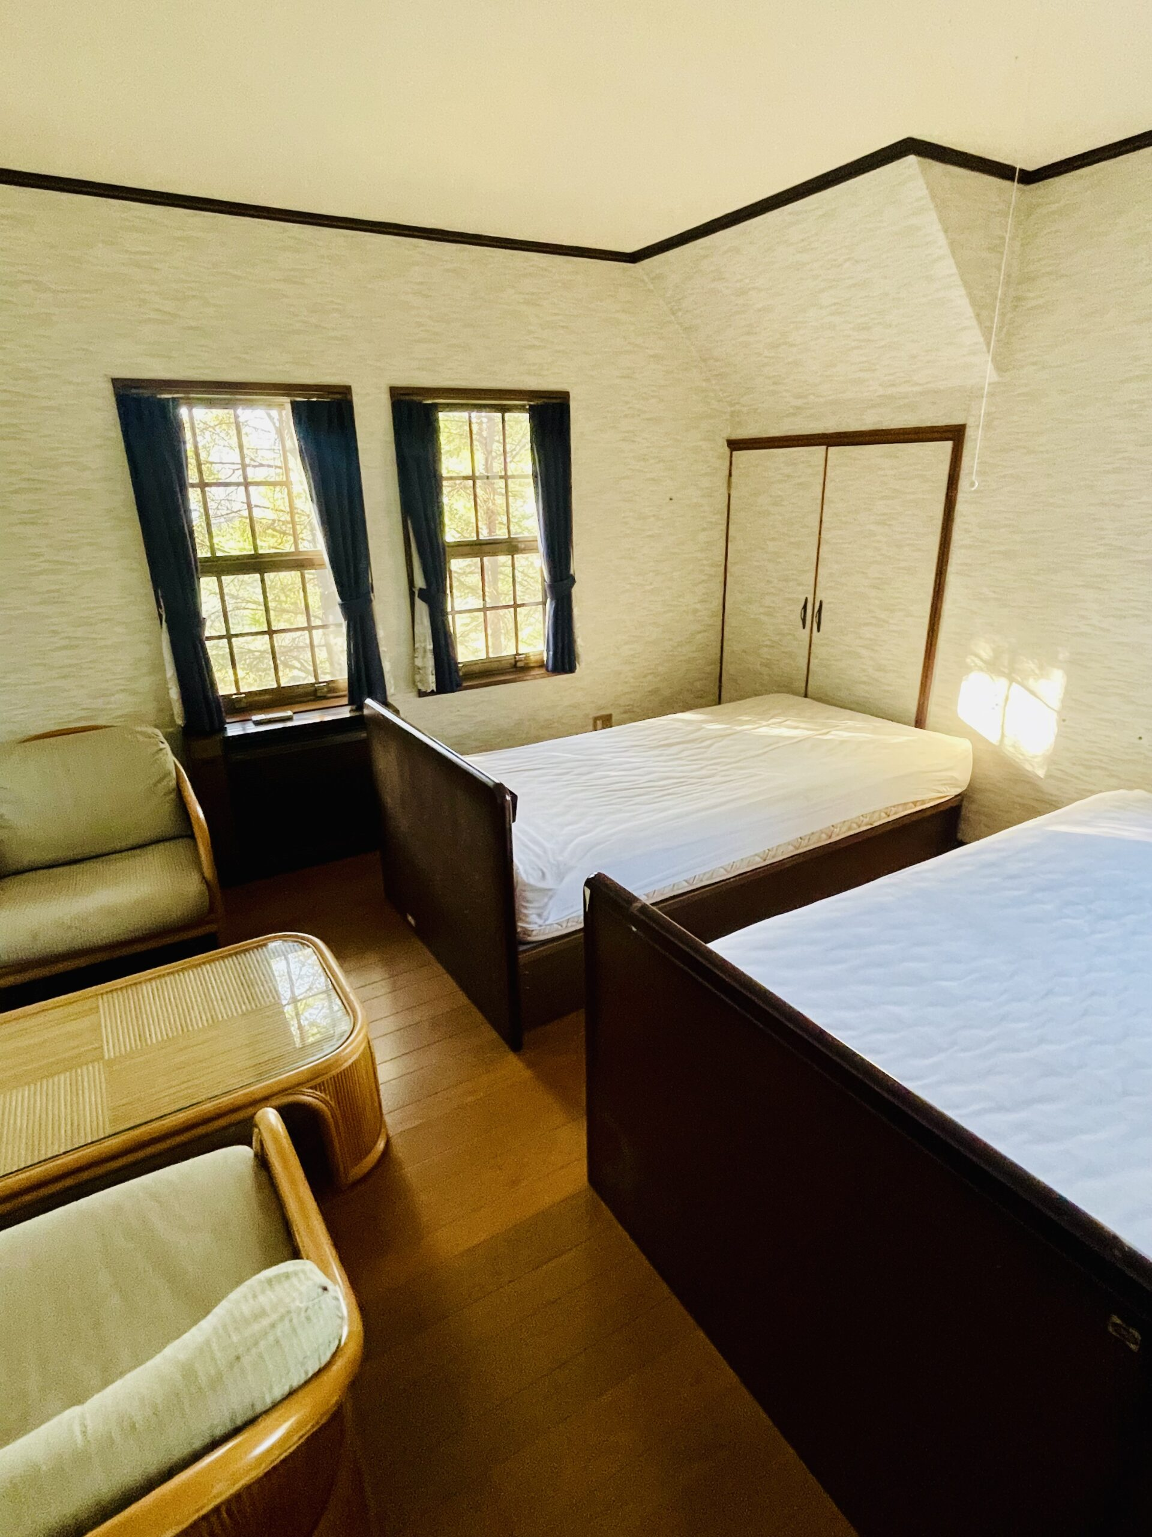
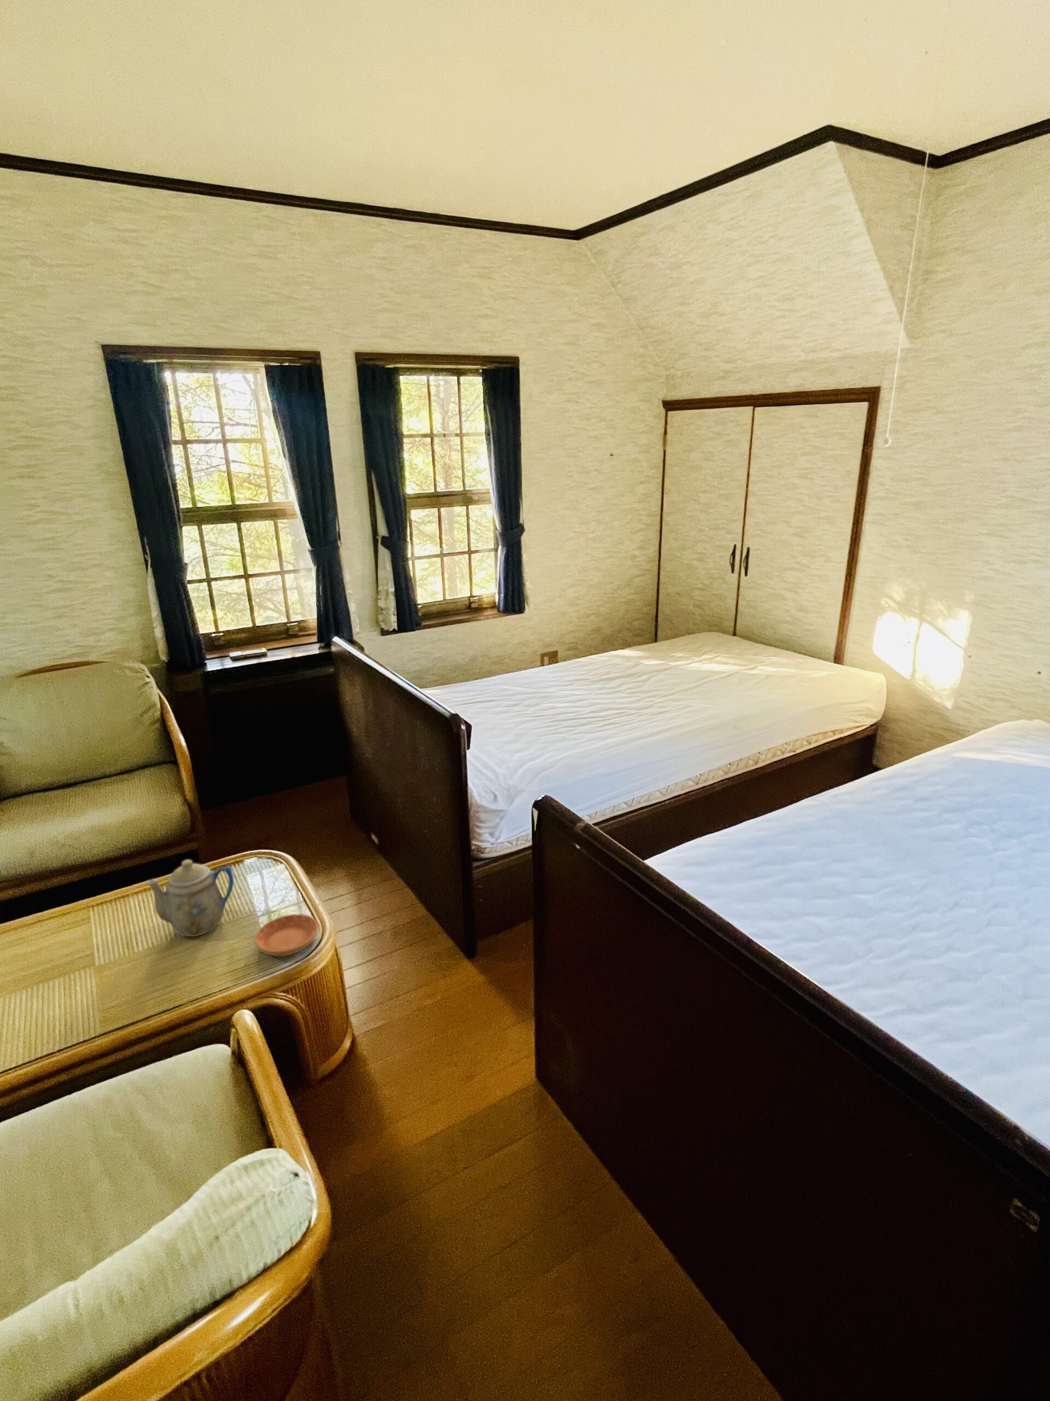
+ saucer [255,913,319,956]
+ teapot [146,859,234,937]
